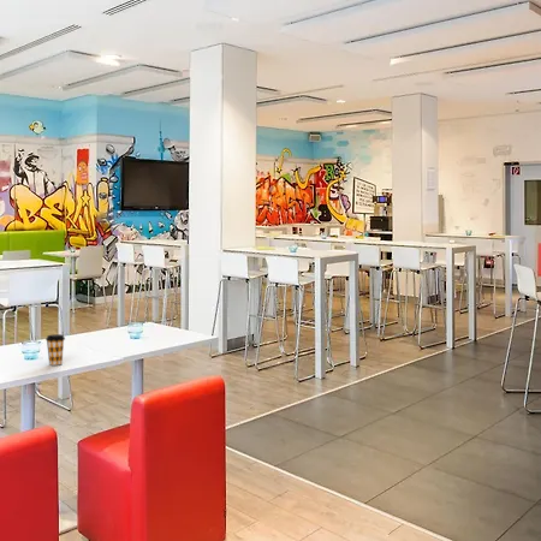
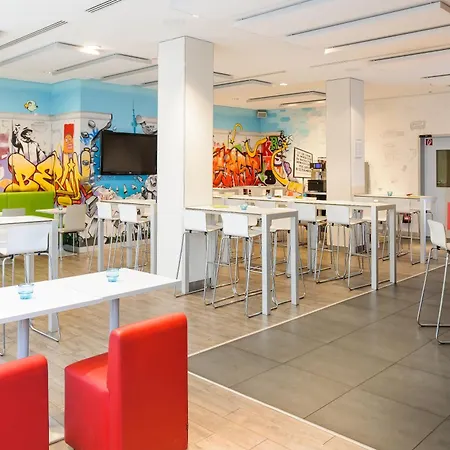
- coffee cup [44,333,66,367]
